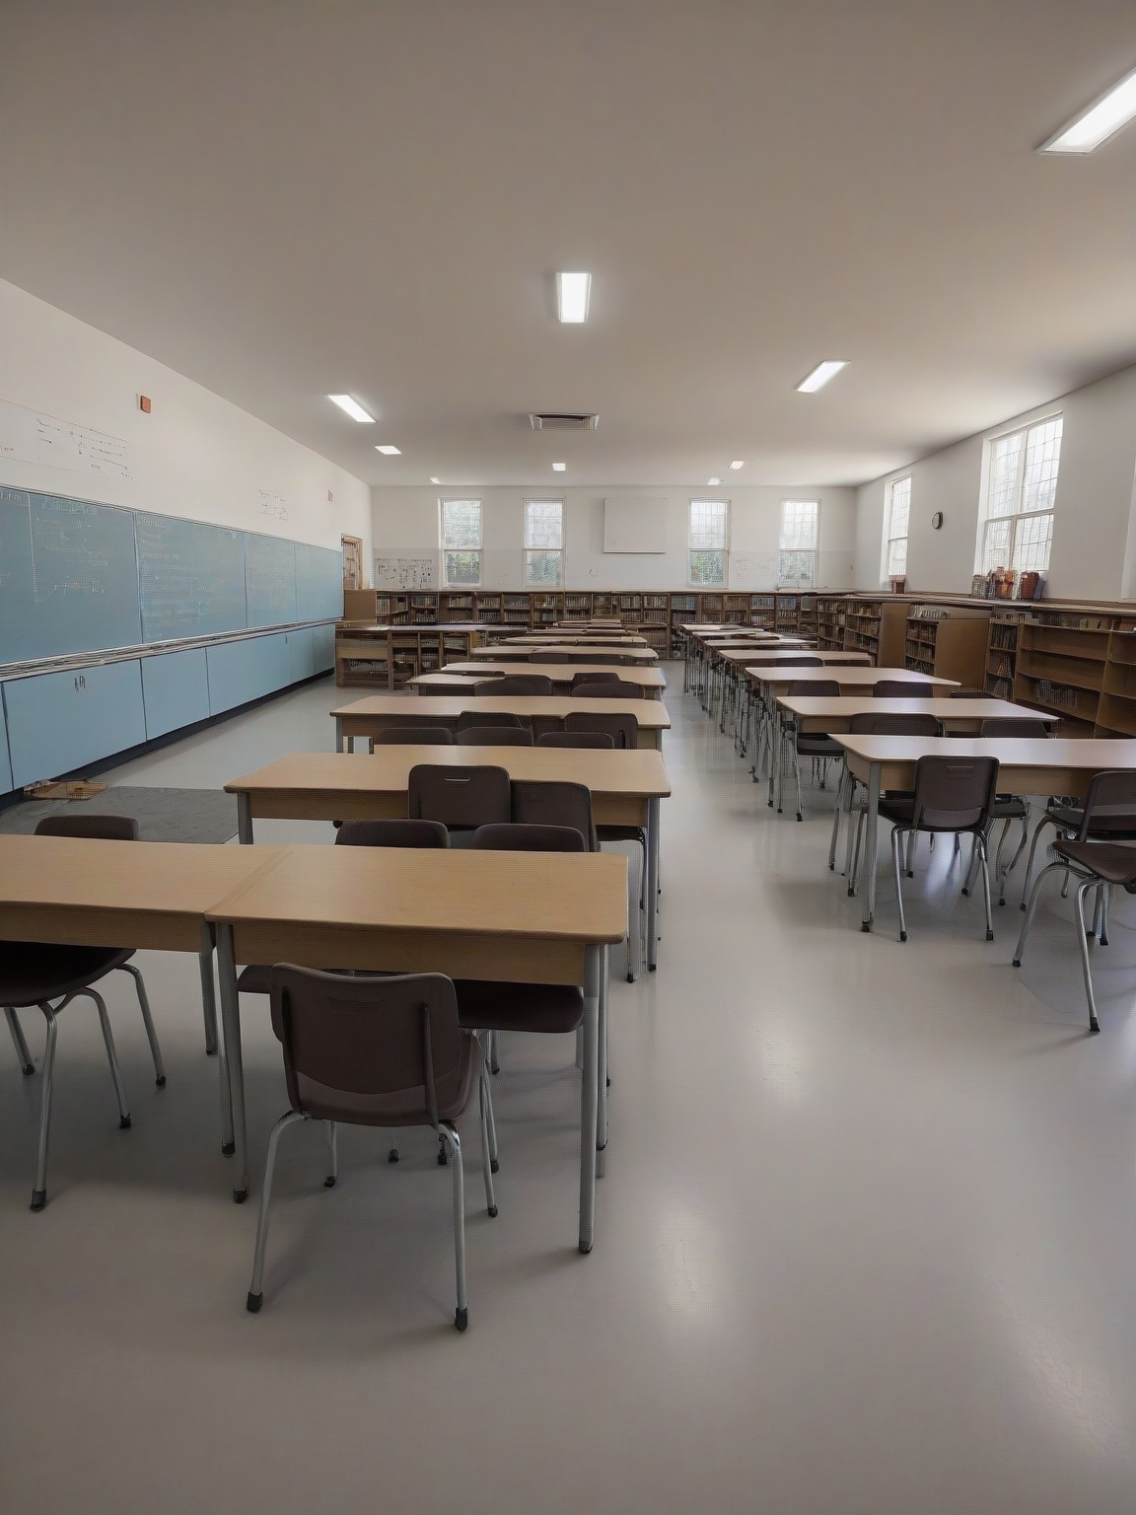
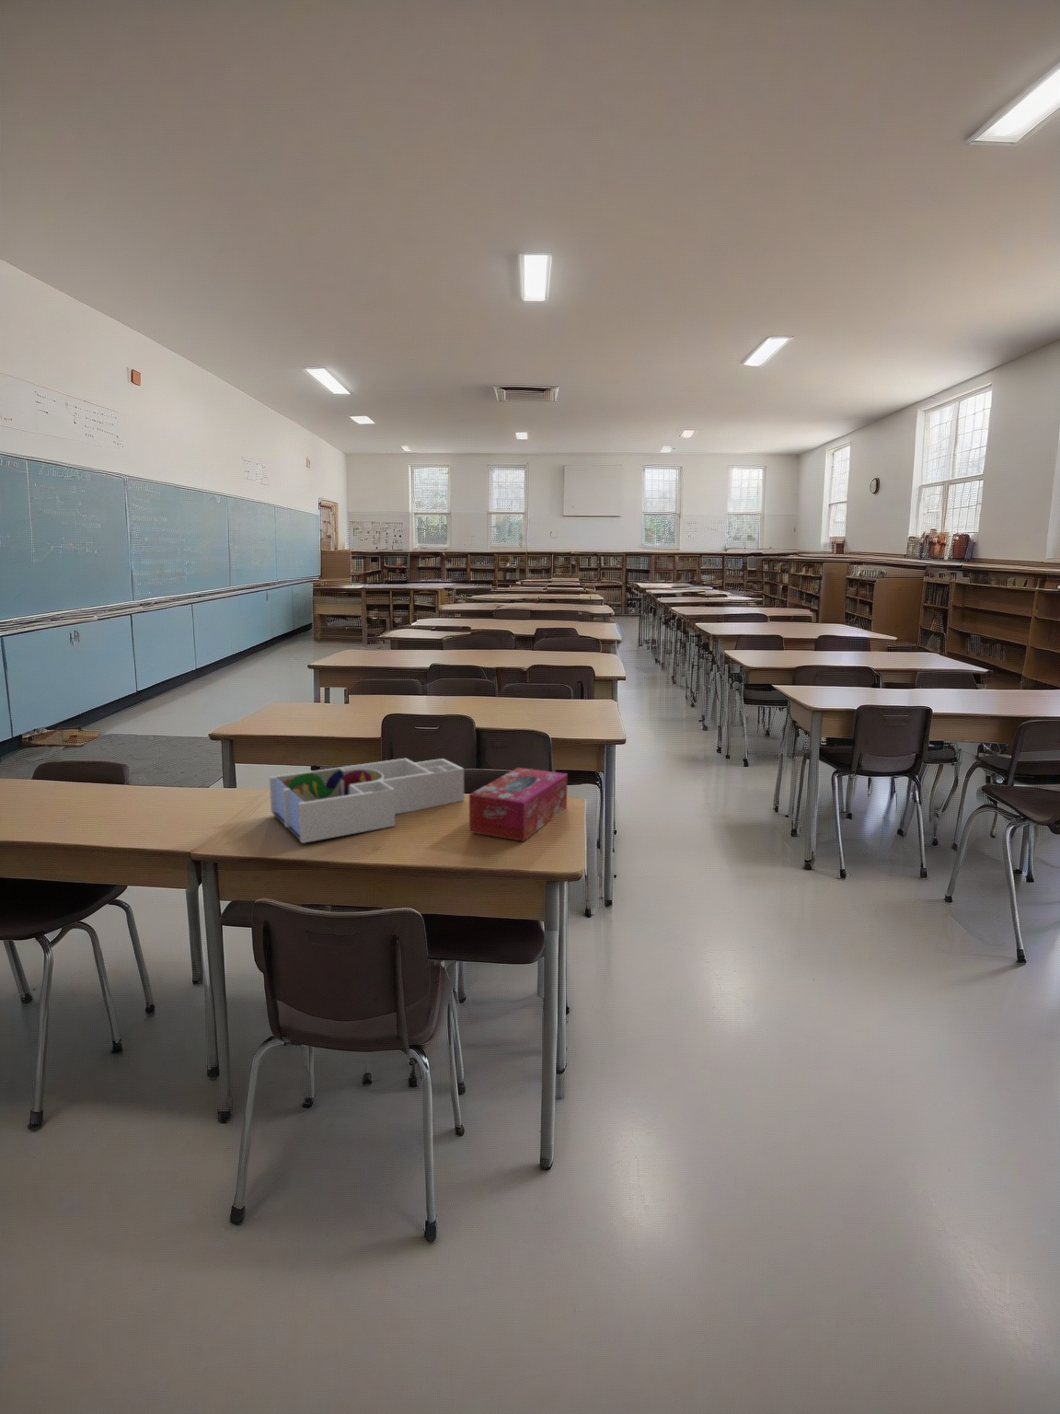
+ desk organizer [268,757,464,844]
+ tissue box [469,767,569,843]
